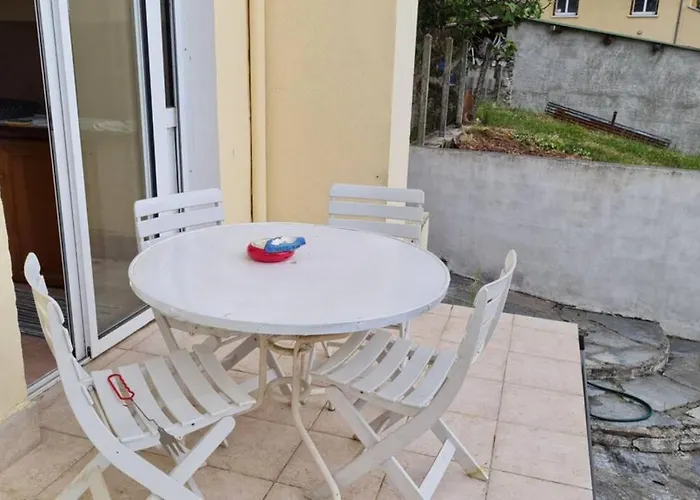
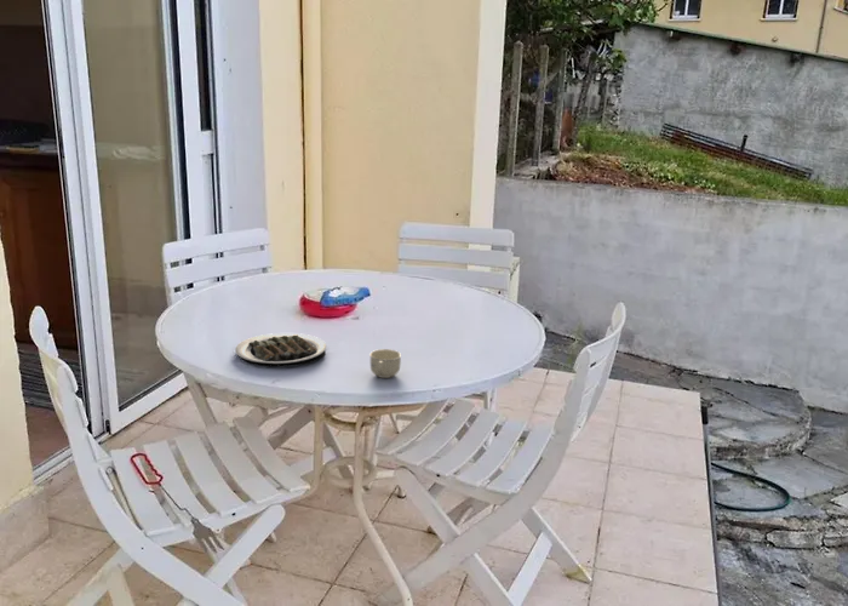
+ cup [368,348,402,379]
+ plate [235,332,327,368]
